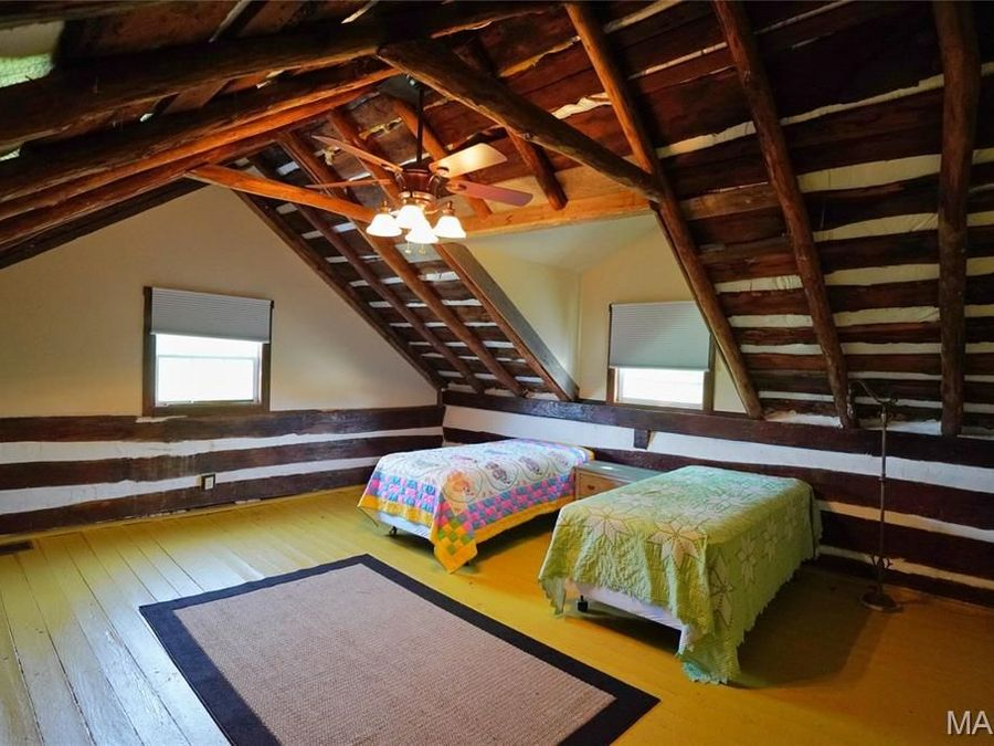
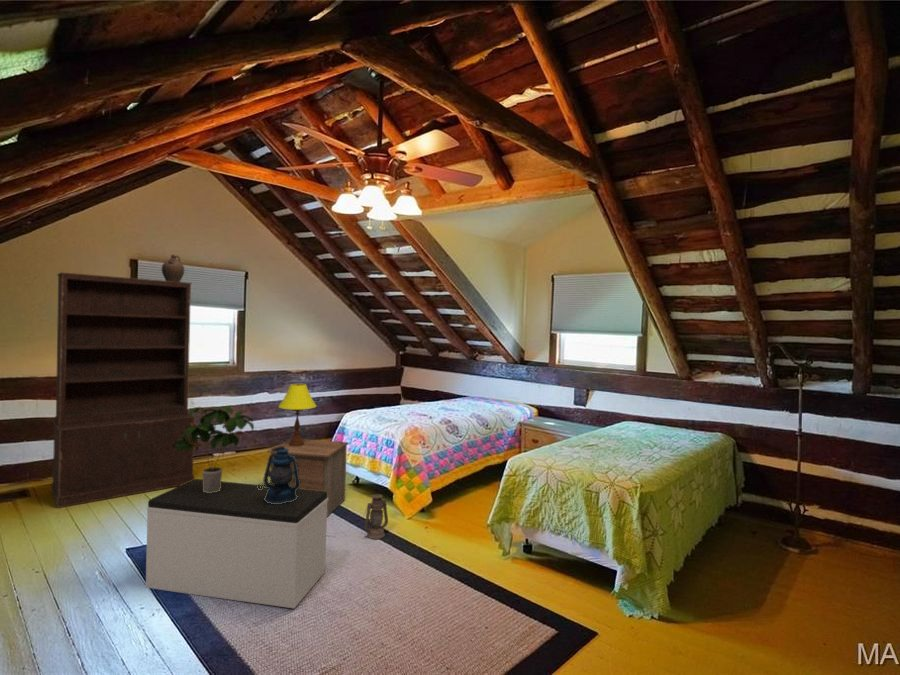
+ potted plant [172,405,255,493]
+ bookcase [50,271,196,509]
+ lantern [257,446,300,504]
+ table lamp [277,383,317,446]
+ ceramic jug [161,254,185,282]
+ bench [145,478,328,609]
+ nightstand [266,438,349,517]
+ lantern [361,493,389,540]
